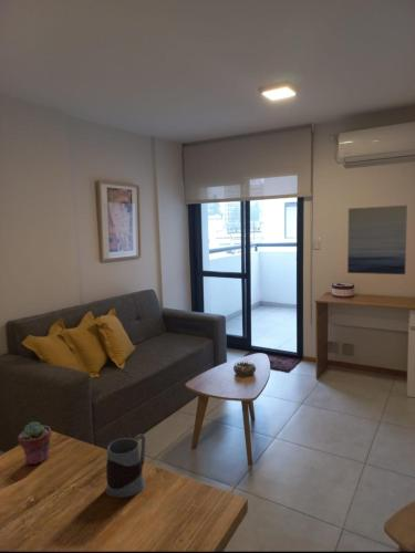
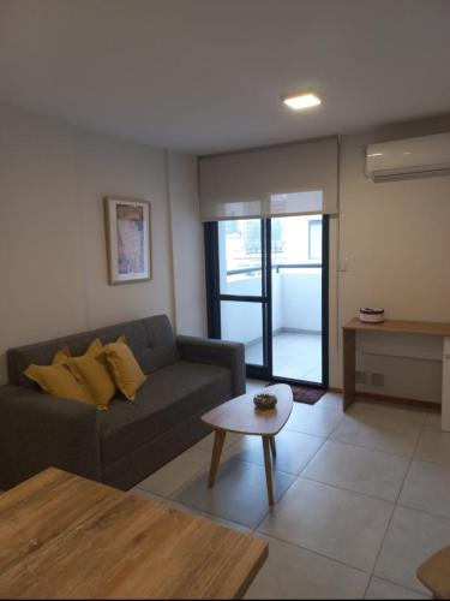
- potted succulent [17,420,52,466]
- mug [104,434,147,499]
- wall art [346,205,408,275]
